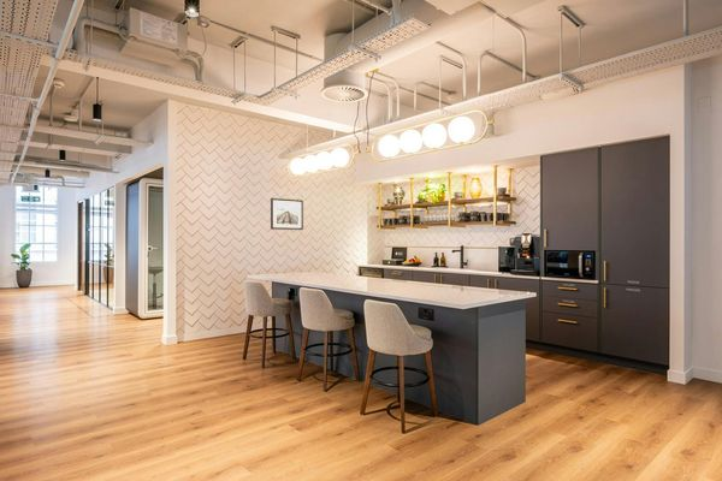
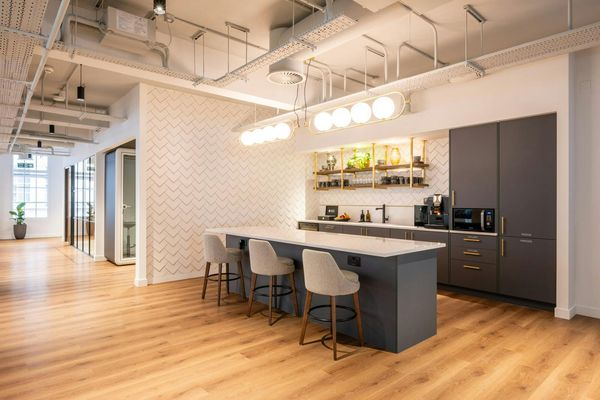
- wall art [270,197,304,231]
